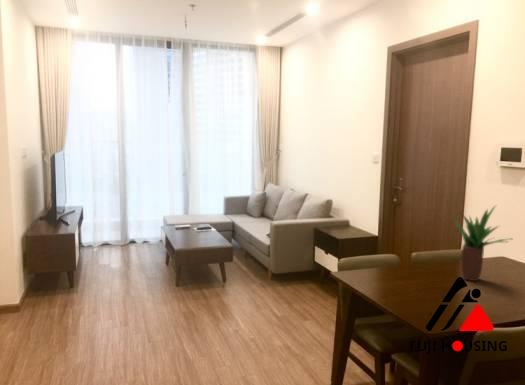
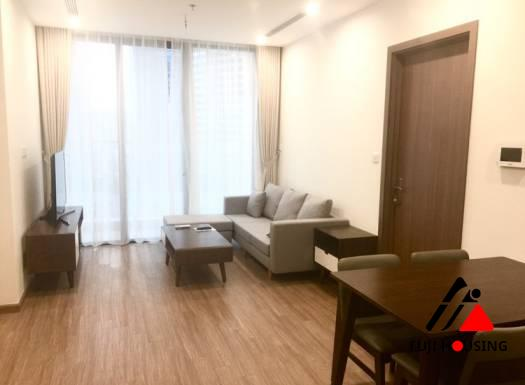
- potted plant [447,204,512,282]
